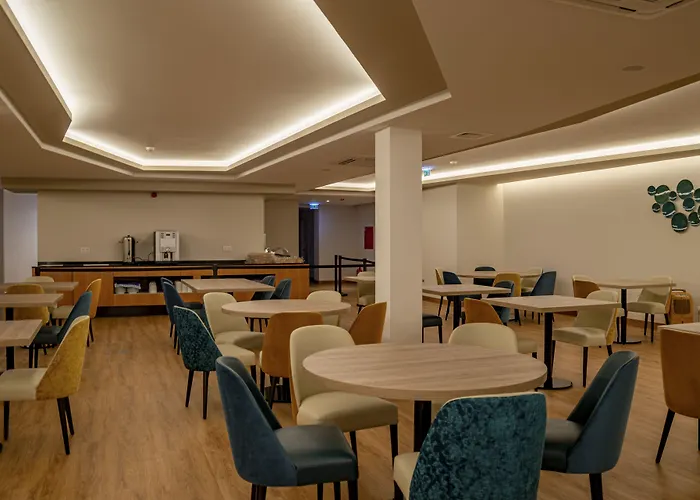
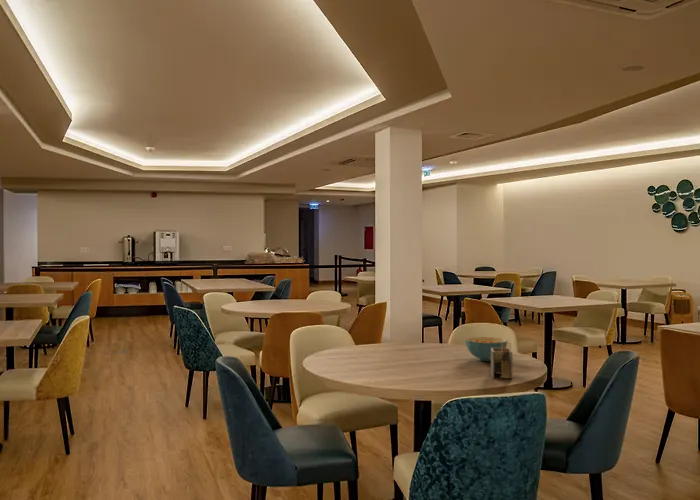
+ napkin holder [490,341,513,379]
+ cereal bowl [465,336,508,362]
